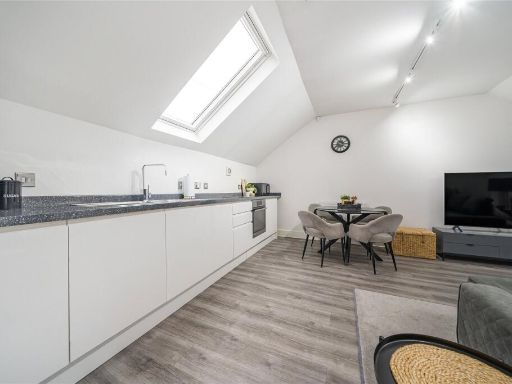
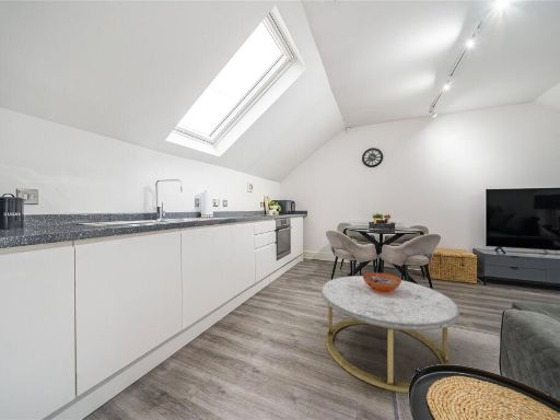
+ decorative bowl [362,272,402,293]
+ coffee table [320,275,460,394]
